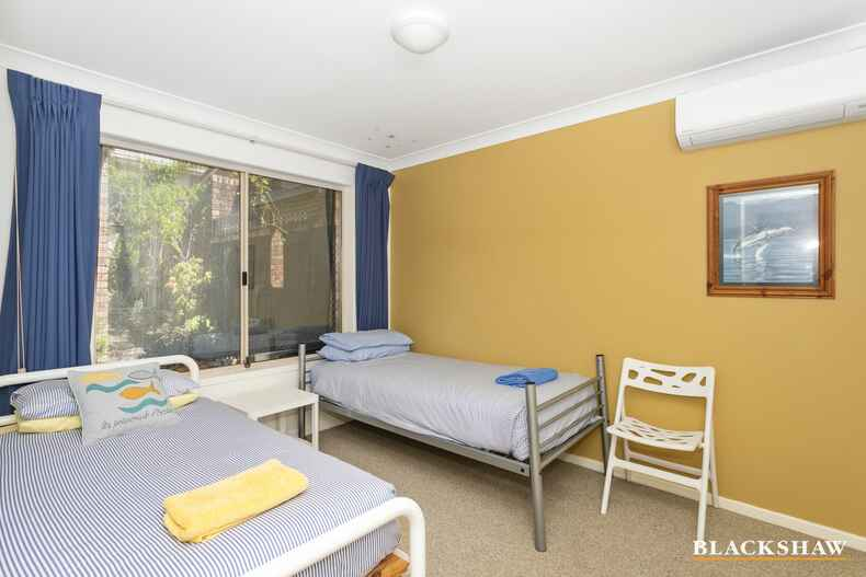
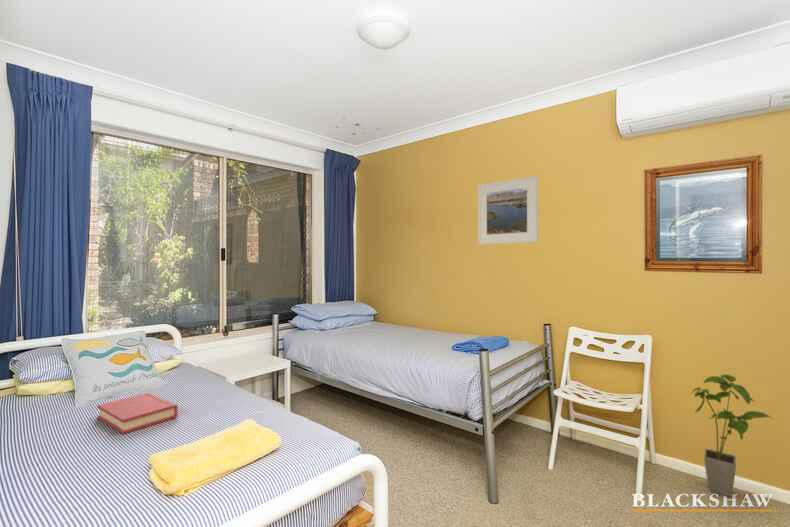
+ hardback book [96,392,179,435]
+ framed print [477,175,539,245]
+ house plant [690,373,774,498]
